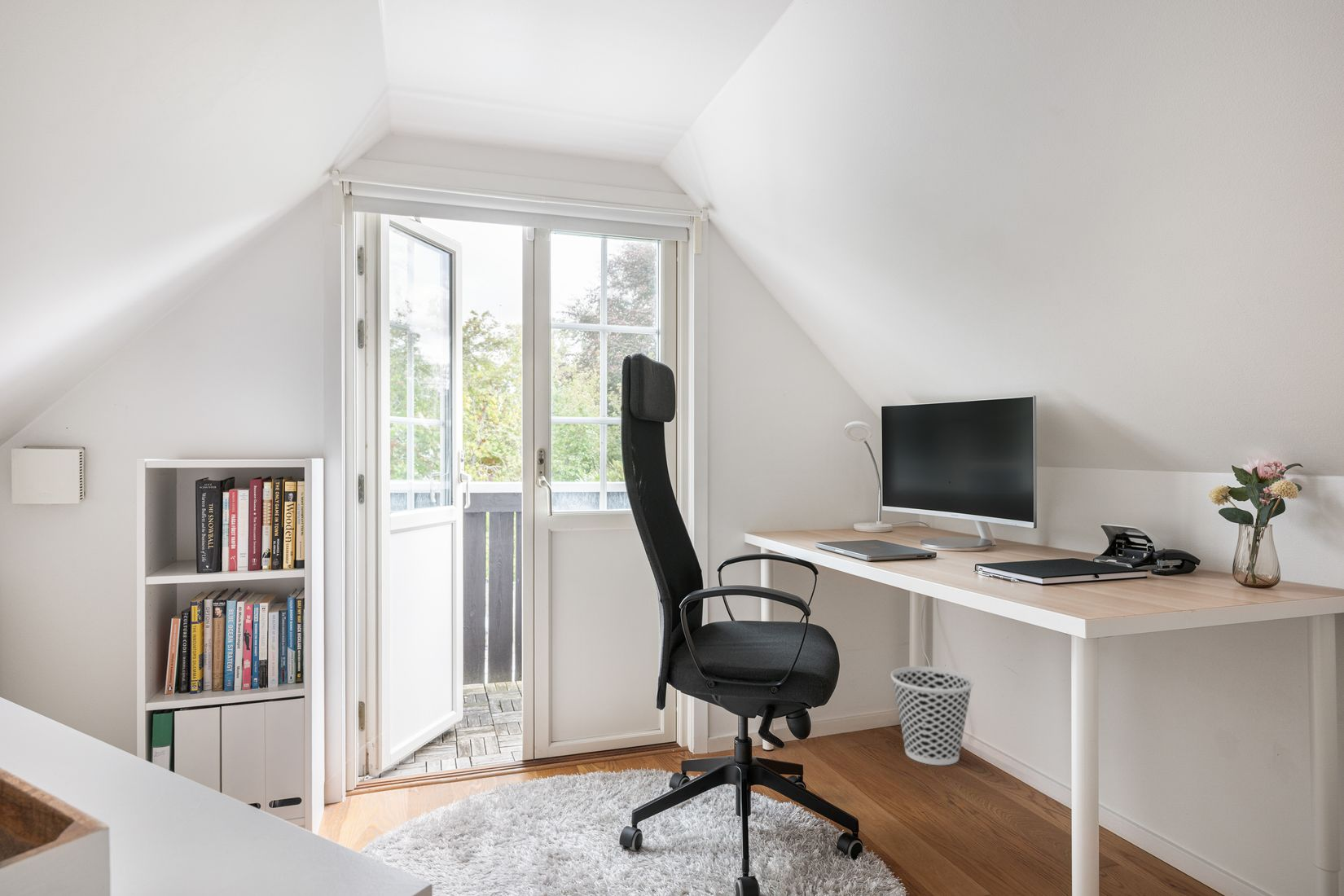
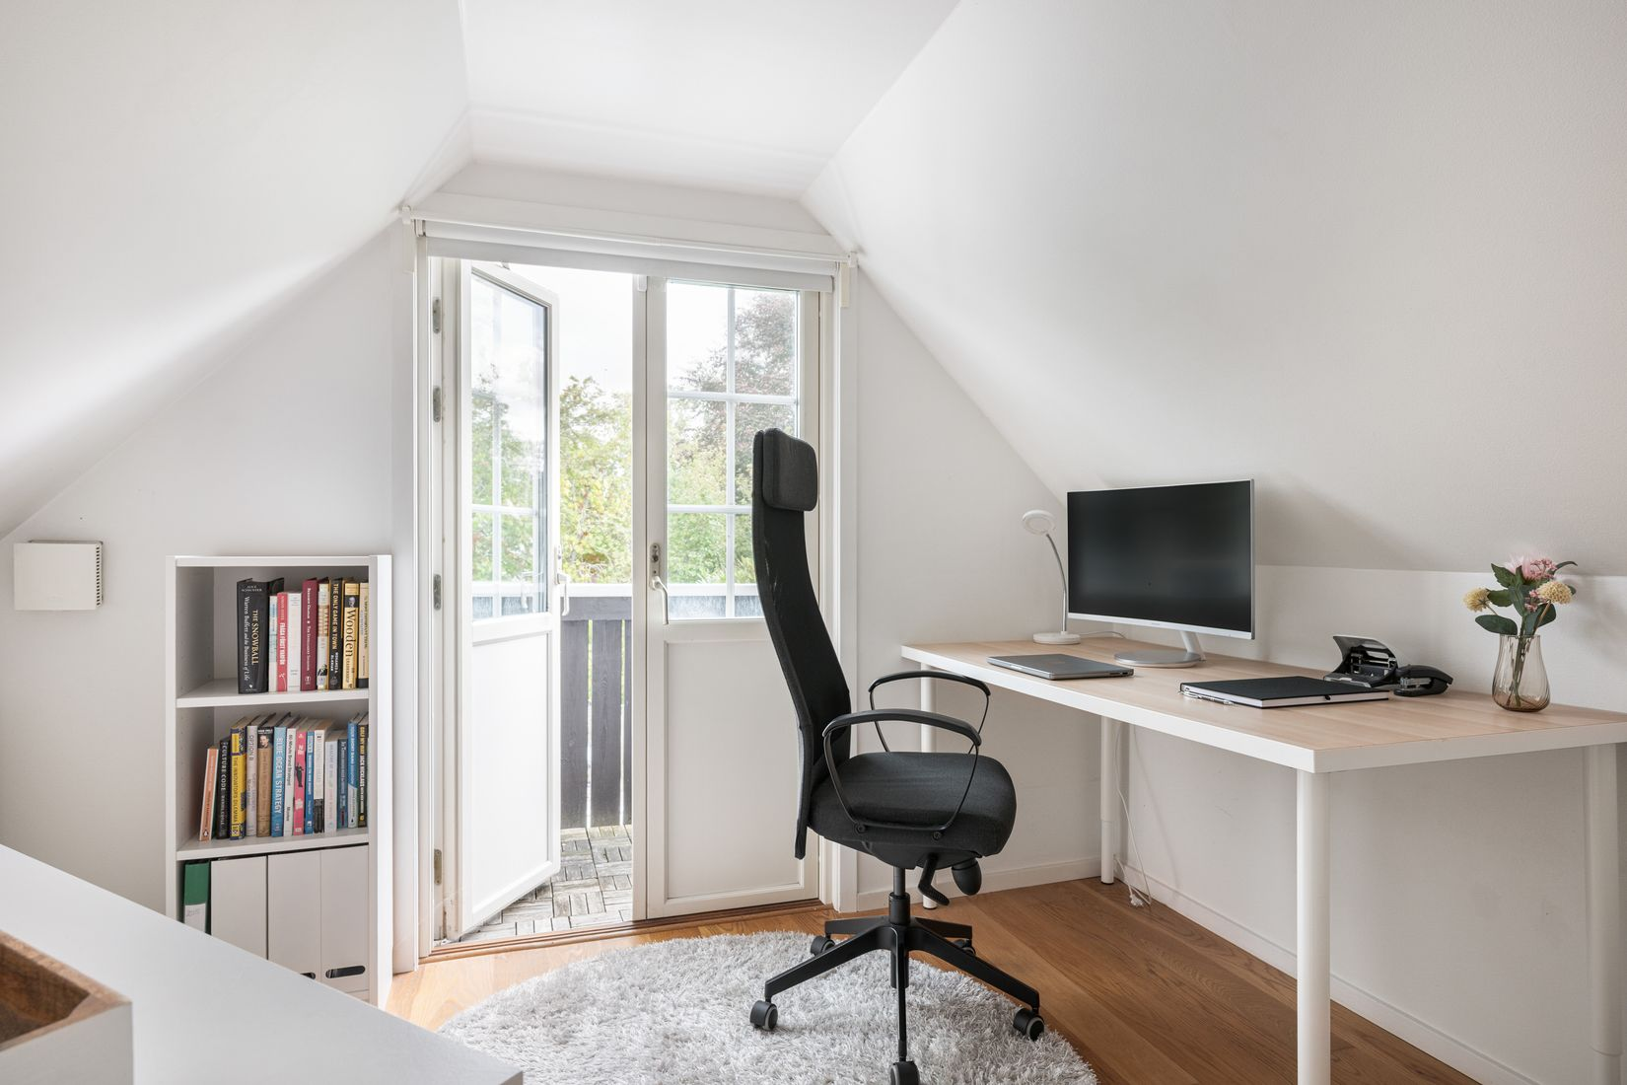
- wastebasket [890,665,974,766]
